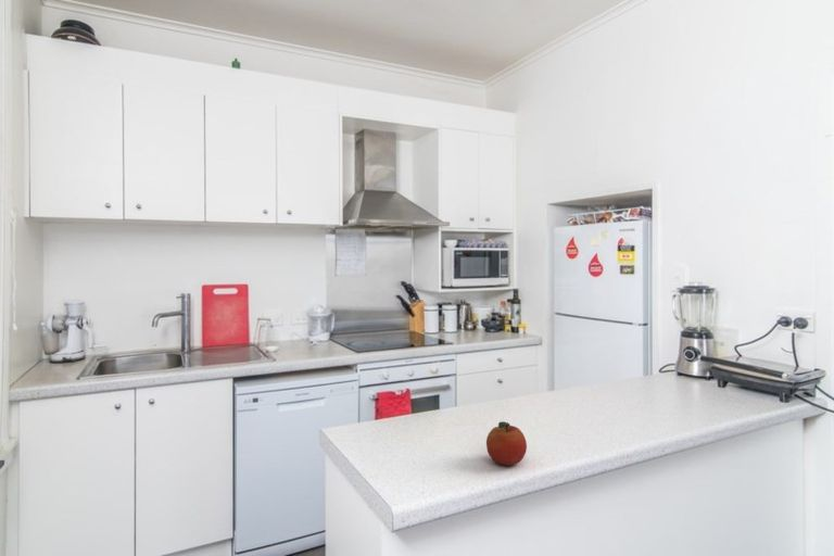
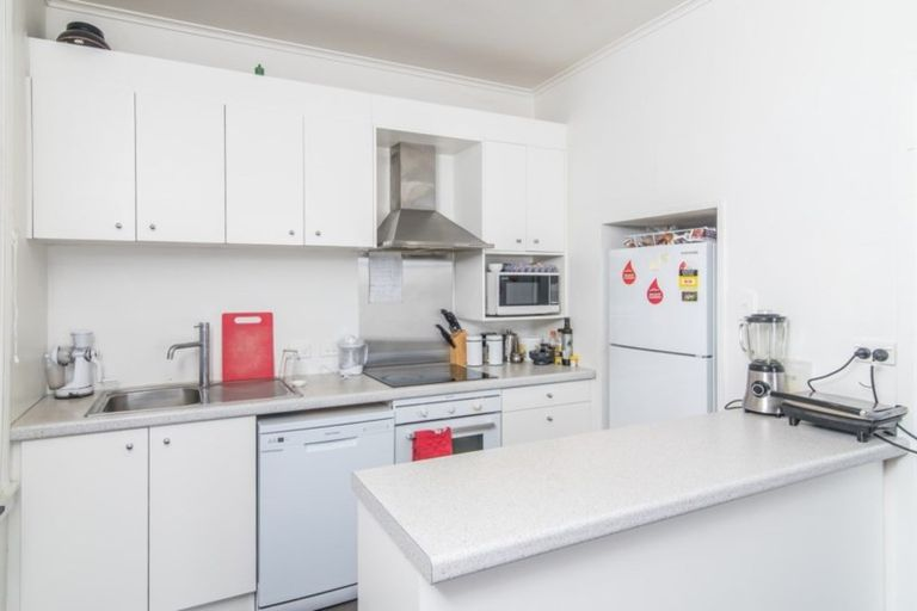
- fruit [485,420,528,467]
